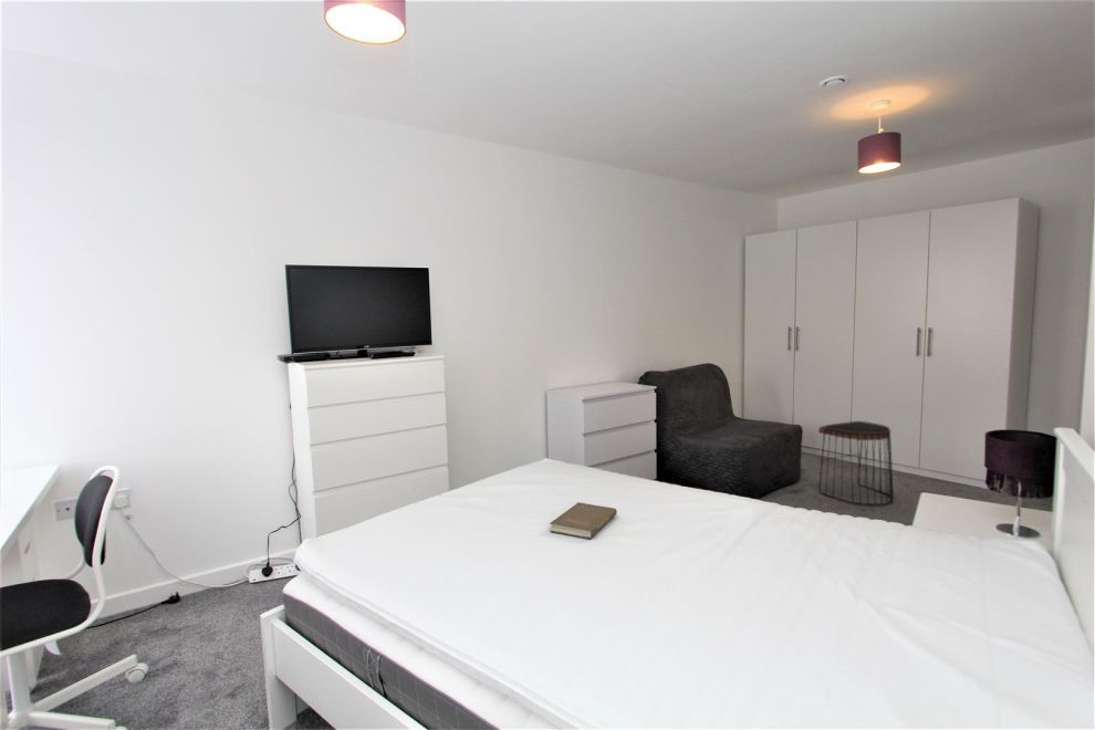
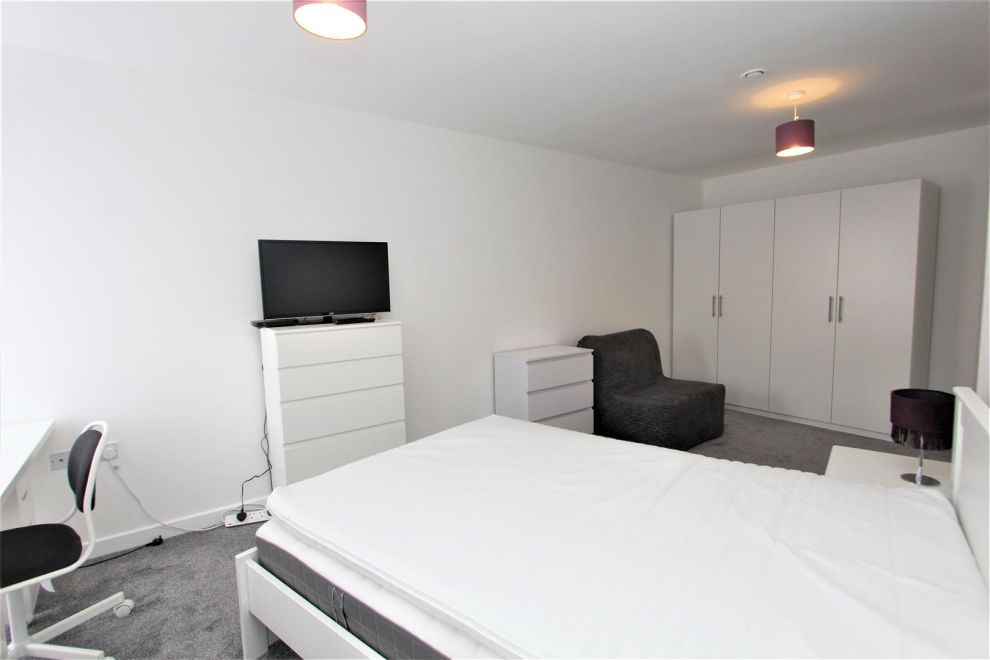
- stool [817,420,895,507]
- book [549,501,618,540]
